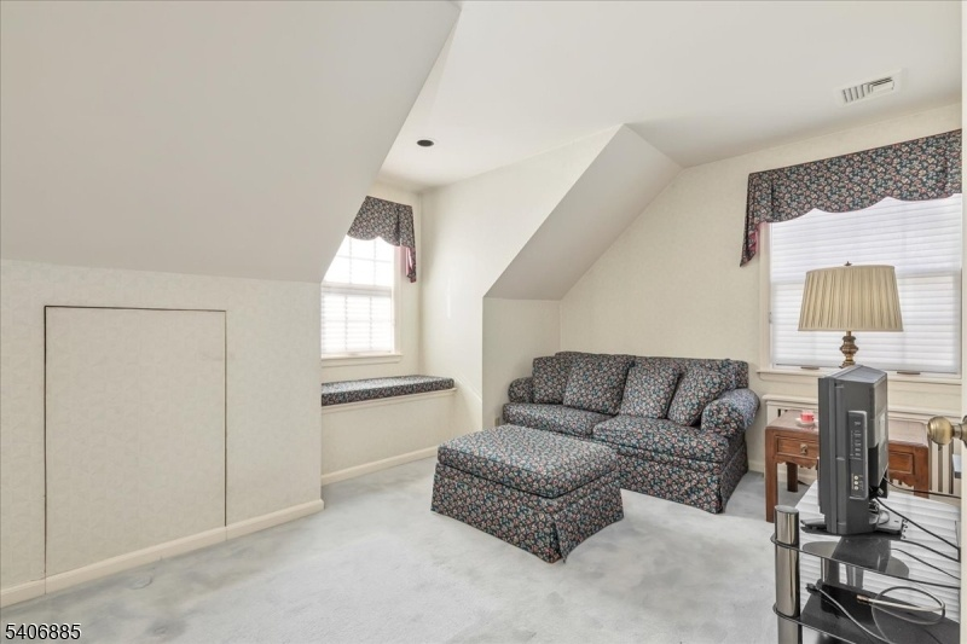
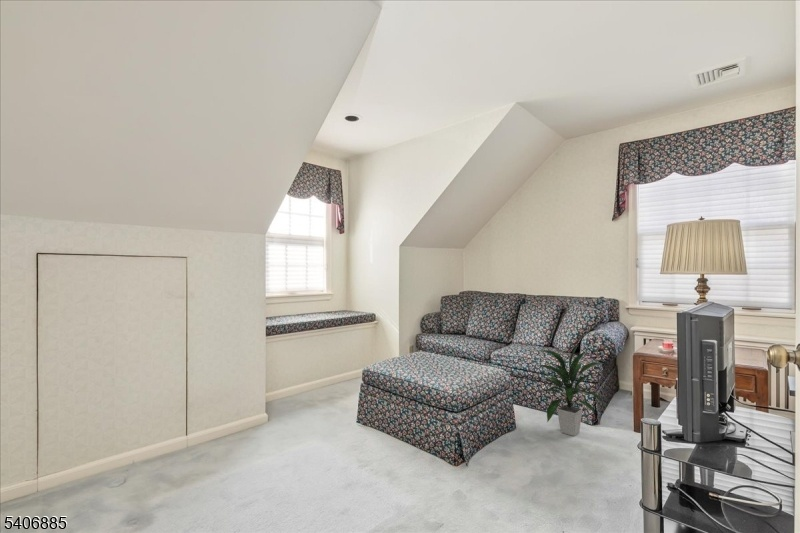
+ indoor plant [538,344,607,437]
